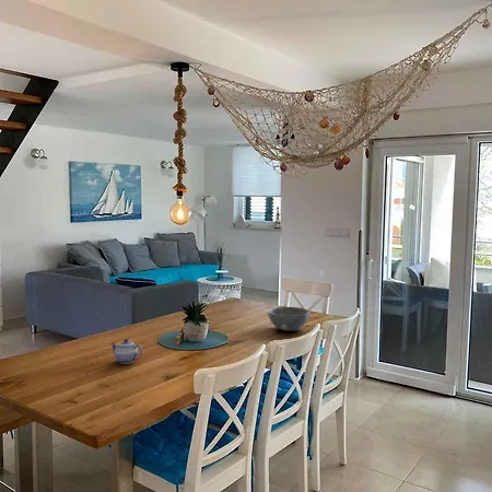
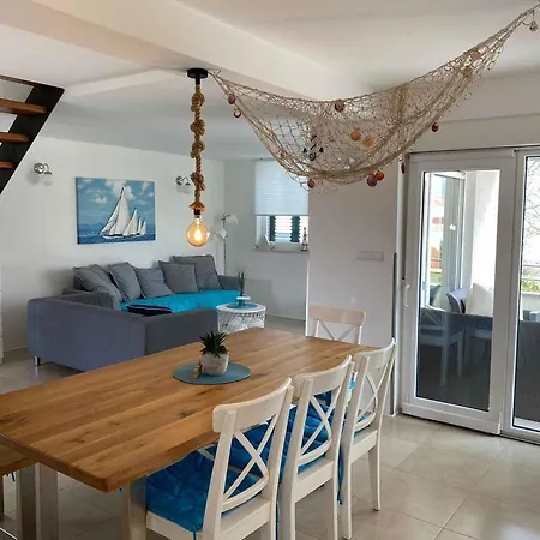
- teapot [109,338,144,365]
- bowl [267,306,311,332]
